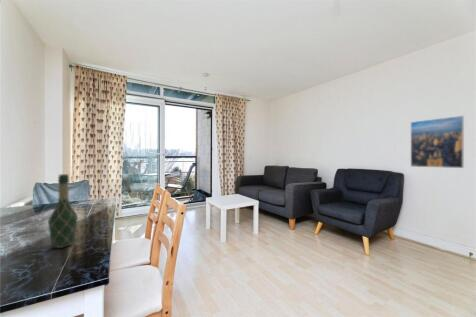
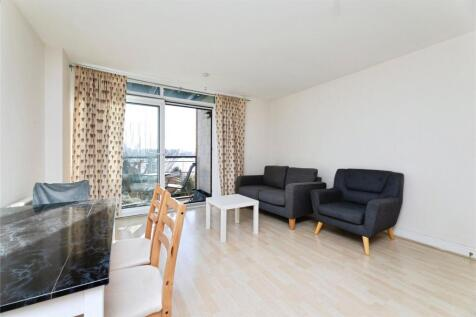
- wine bottle [47,173,79,249]
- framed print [410,115,465,169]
